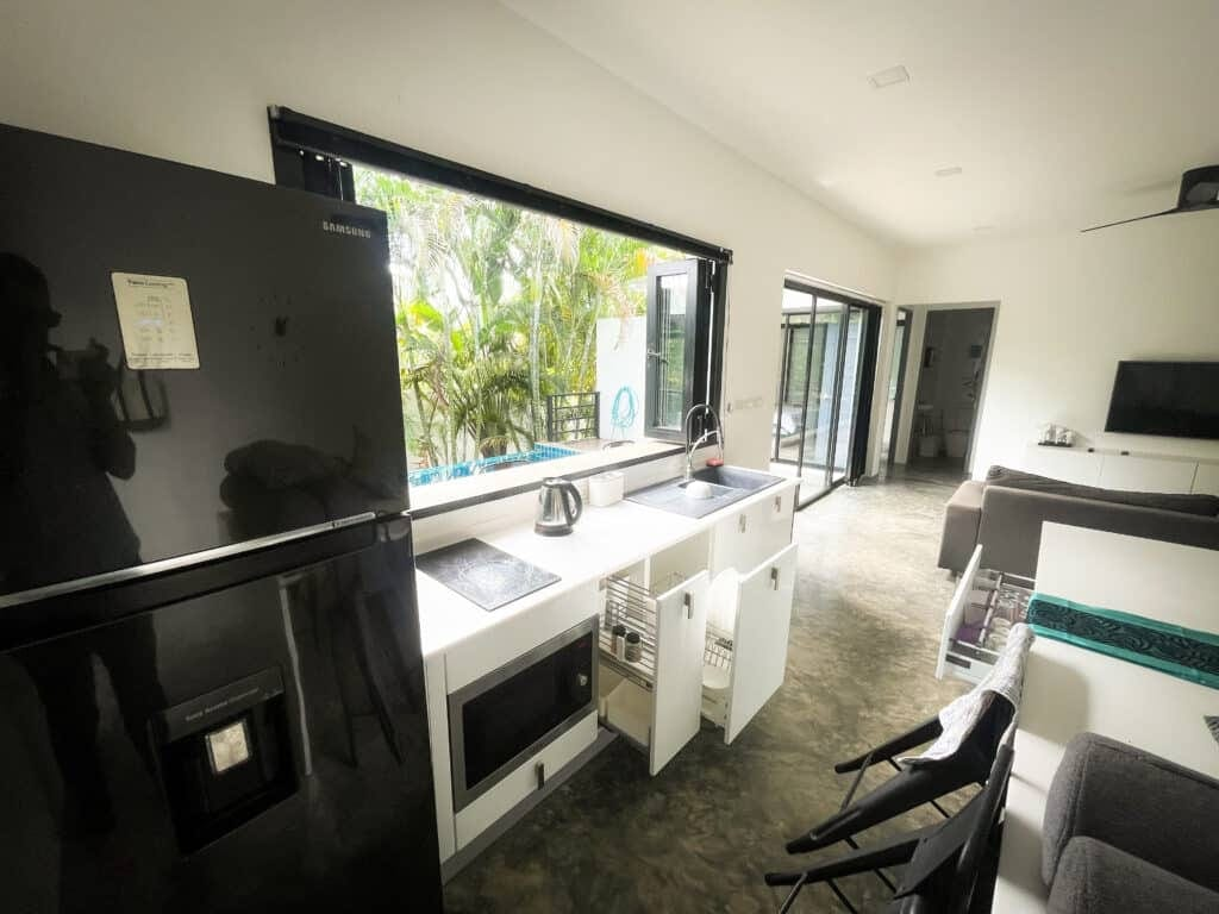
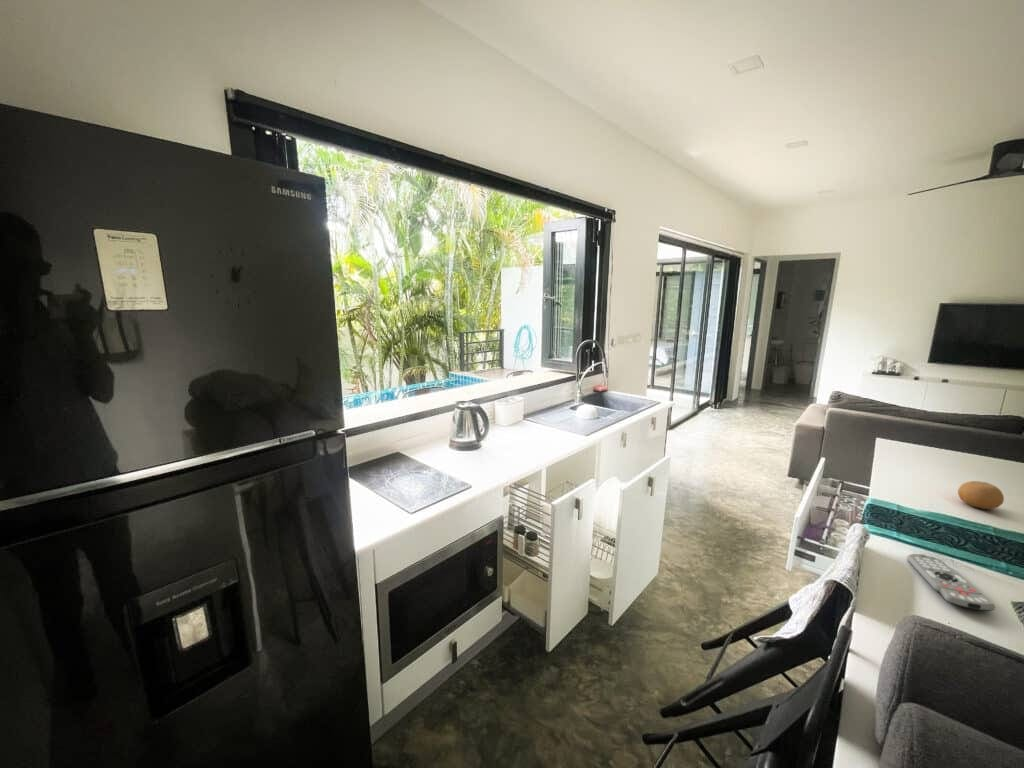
+ fruit [957,480,1005,510]
+ remote control [906,553,996,612]
